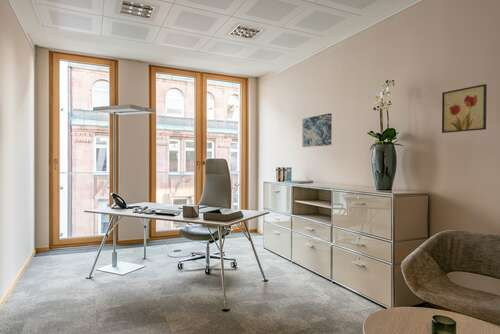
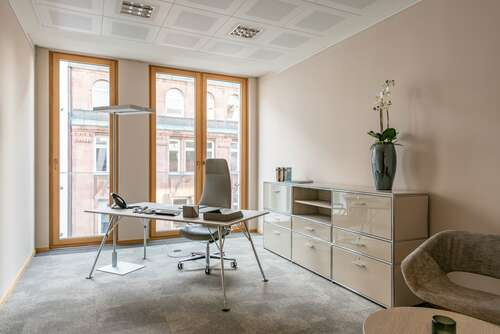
- wall art [301,112,333,148]
- wall art [441,83,488,134]
